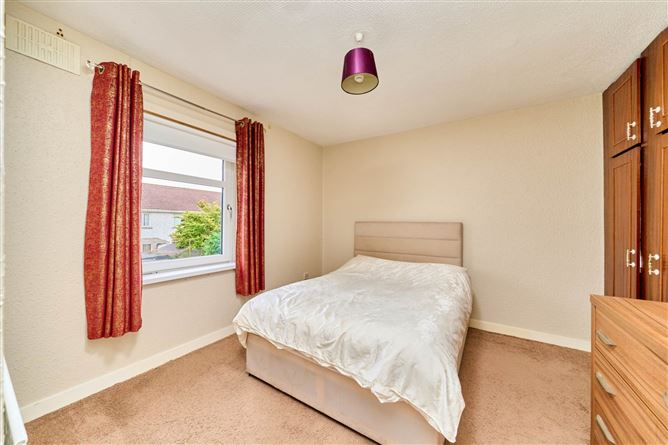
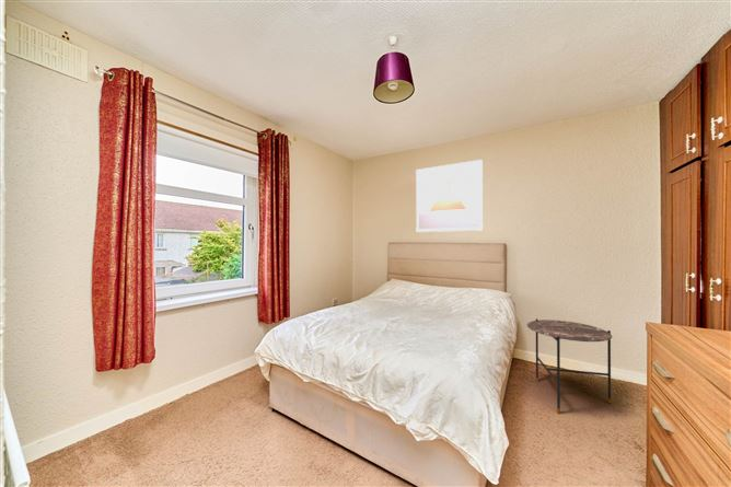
+ wall art [415,159,484,233]
+ side table [526,317,613,415]
